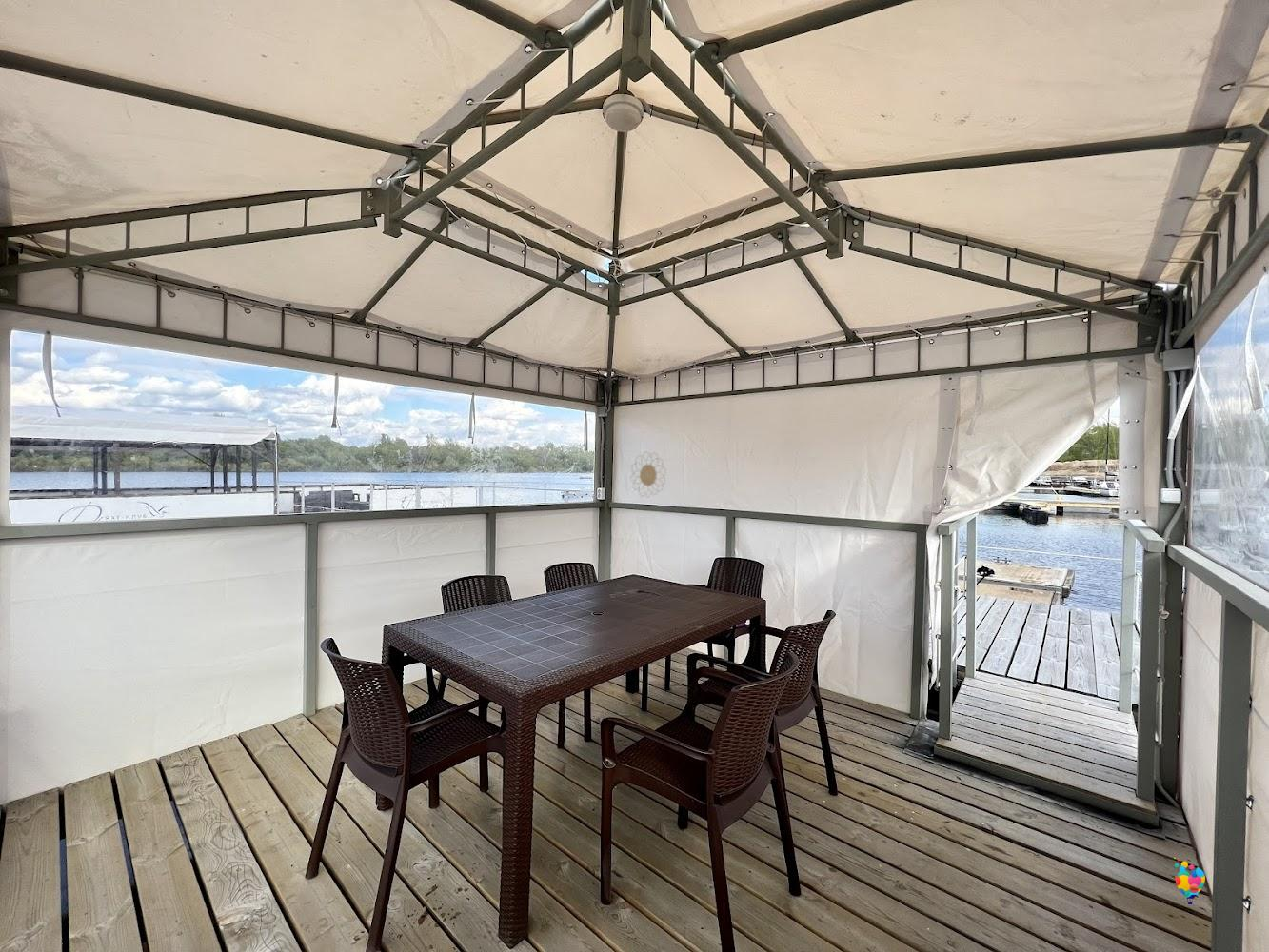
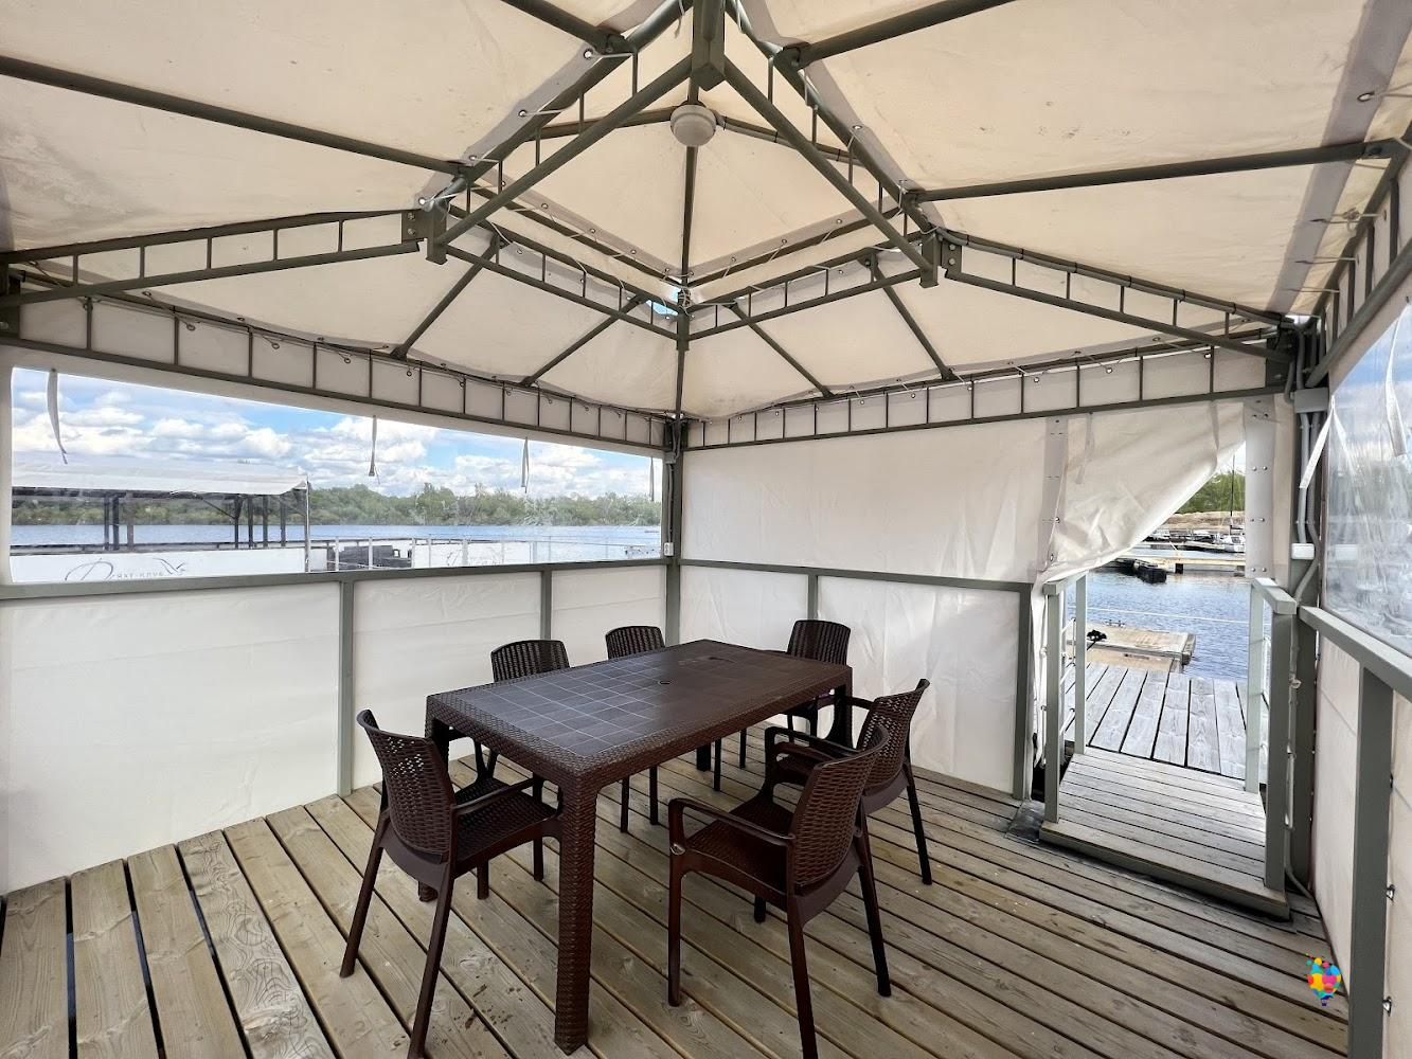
- decorative wall piece [630,450,667,498]
